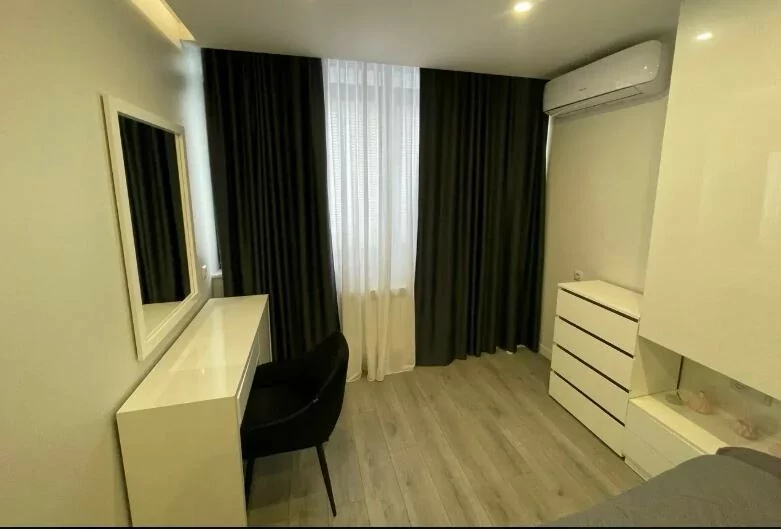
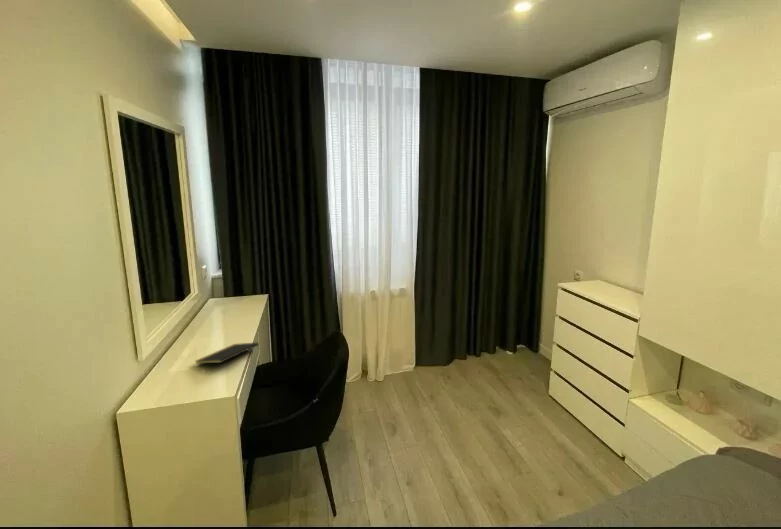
+ notepad [195,342,260,365]
